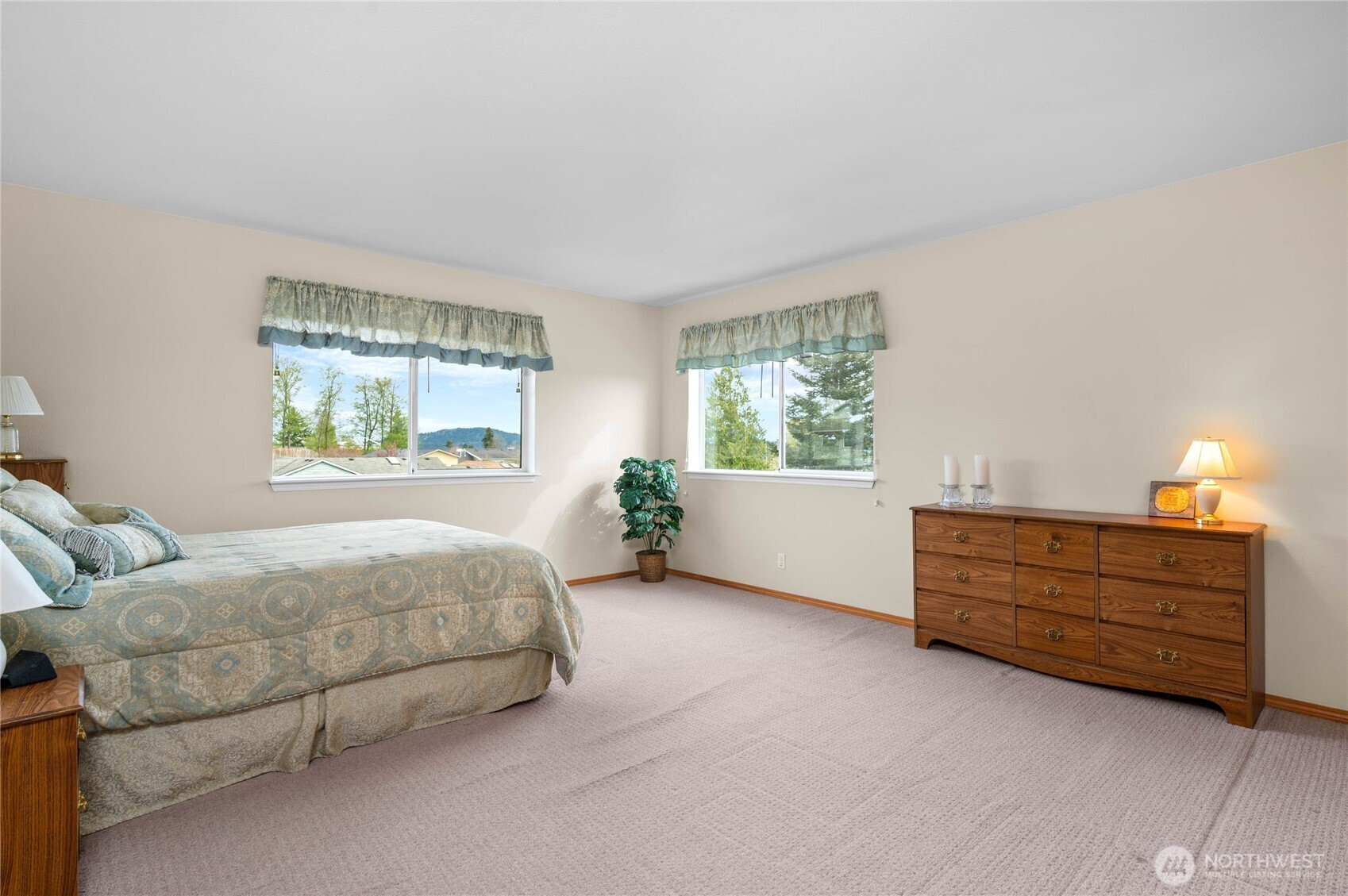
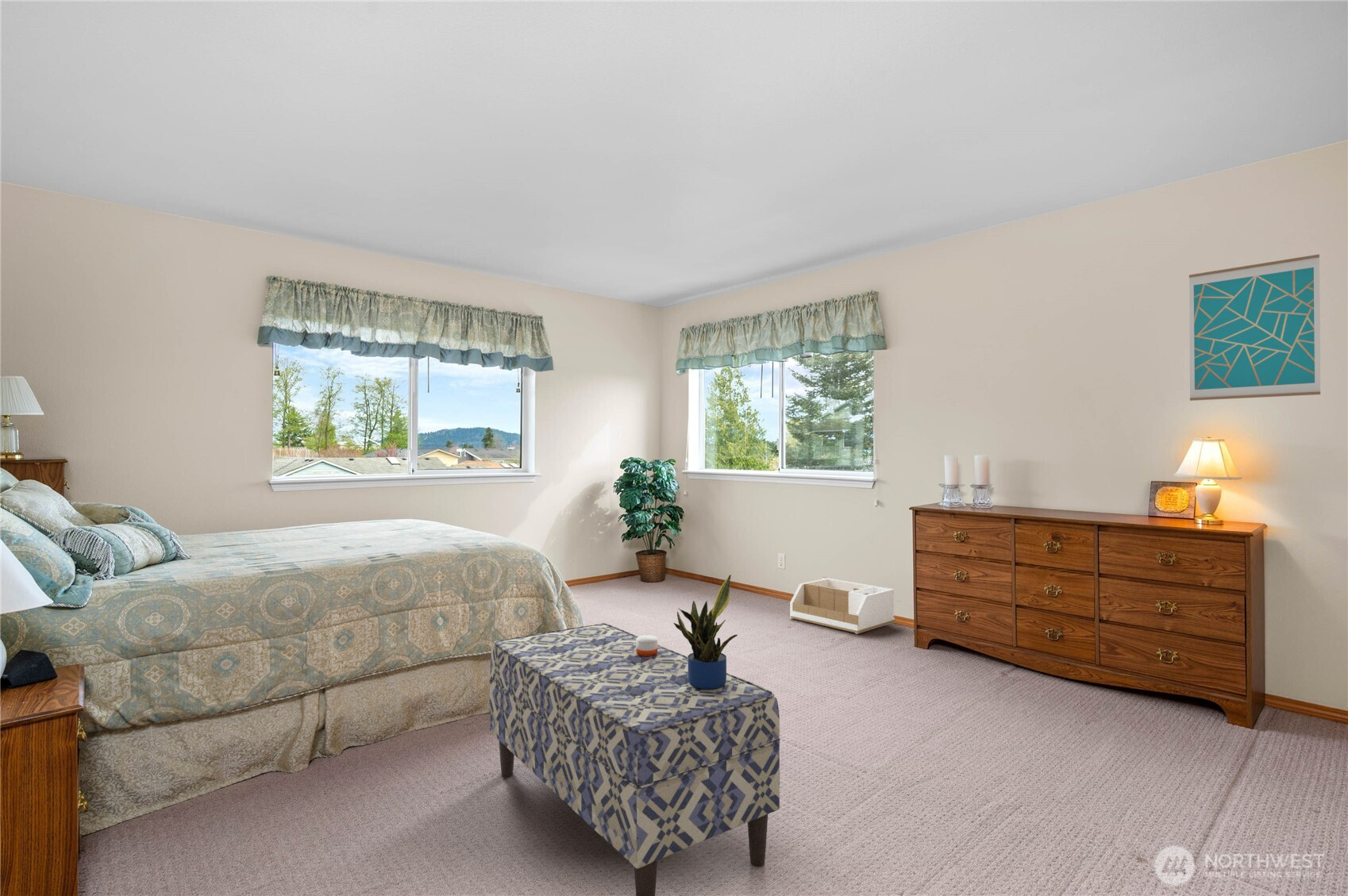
+ bench [488,622,781,896]
+ candle [636,631,658,656]
+ wall art [1188,254,1321,402]
+ potted plant [673,575,738,690]
+ storage bin [789,576,895,634]
